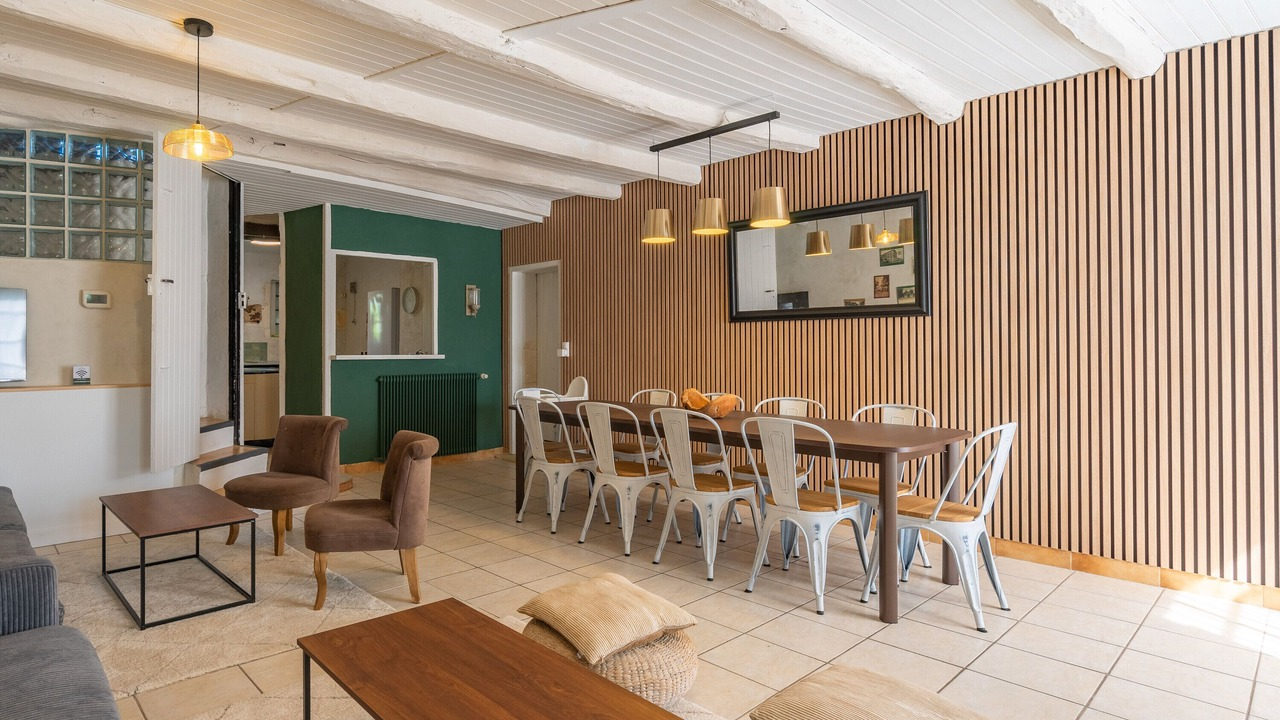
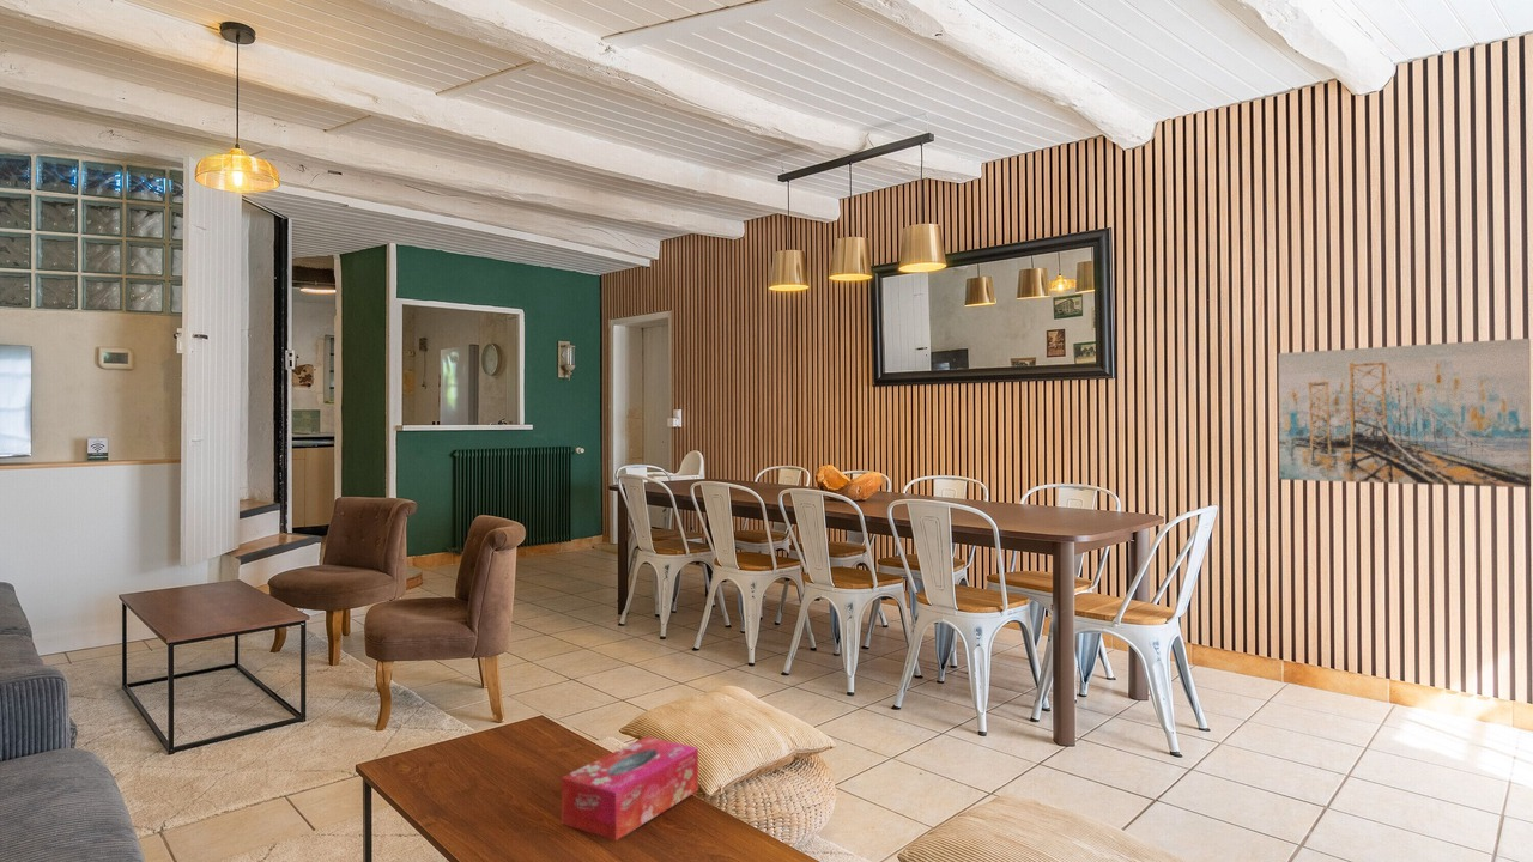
+ wall art [1278,338,1532,488]
+ tissue box [561,735,699,842]
